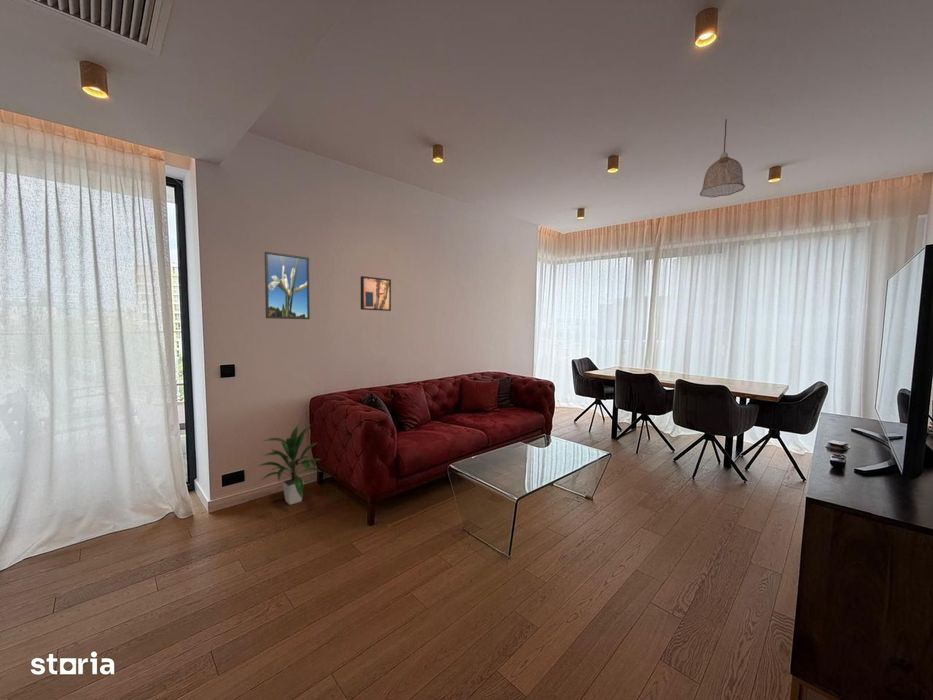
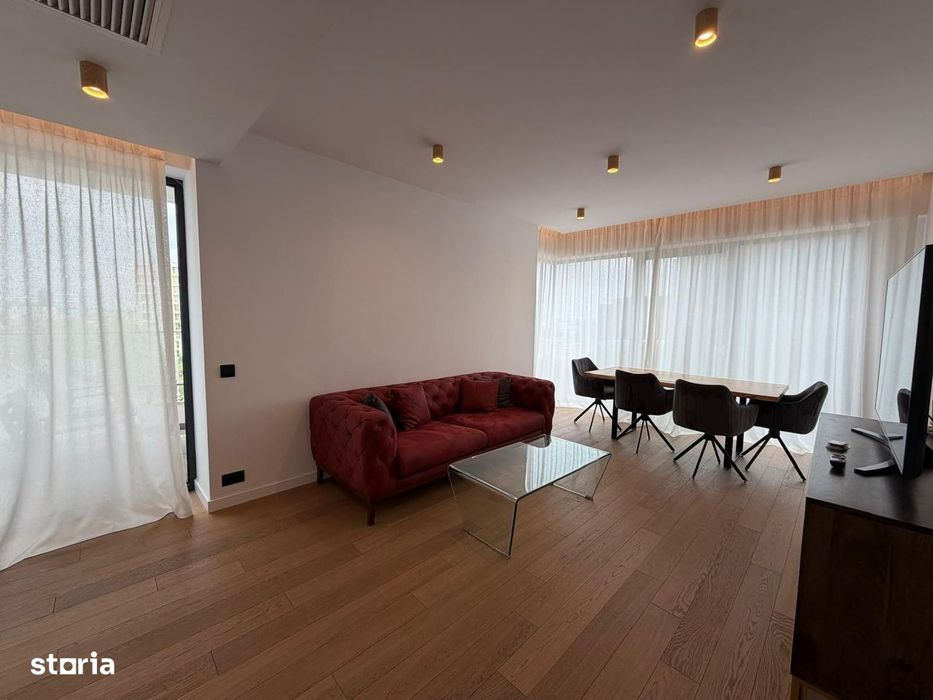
- indoor plant [255,424,323,506]
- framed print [264,251,311,320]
- wall art [360,275,392,312]
- pendant lamp [699,118,746,198]
